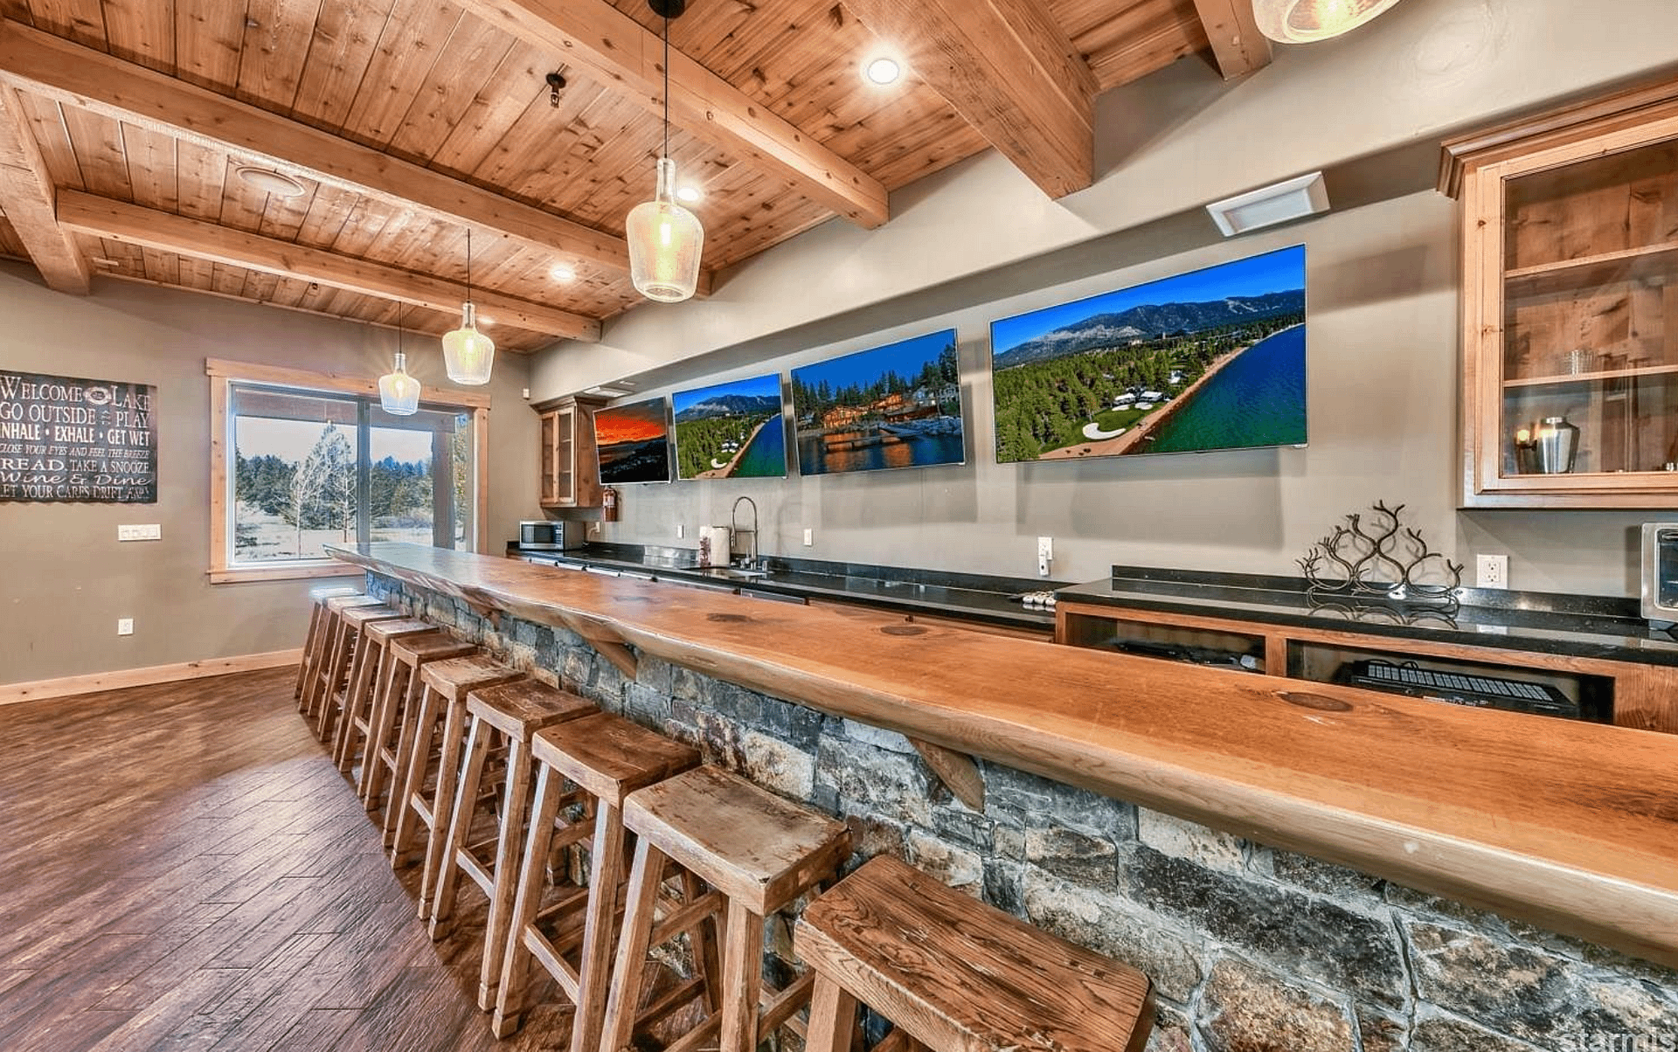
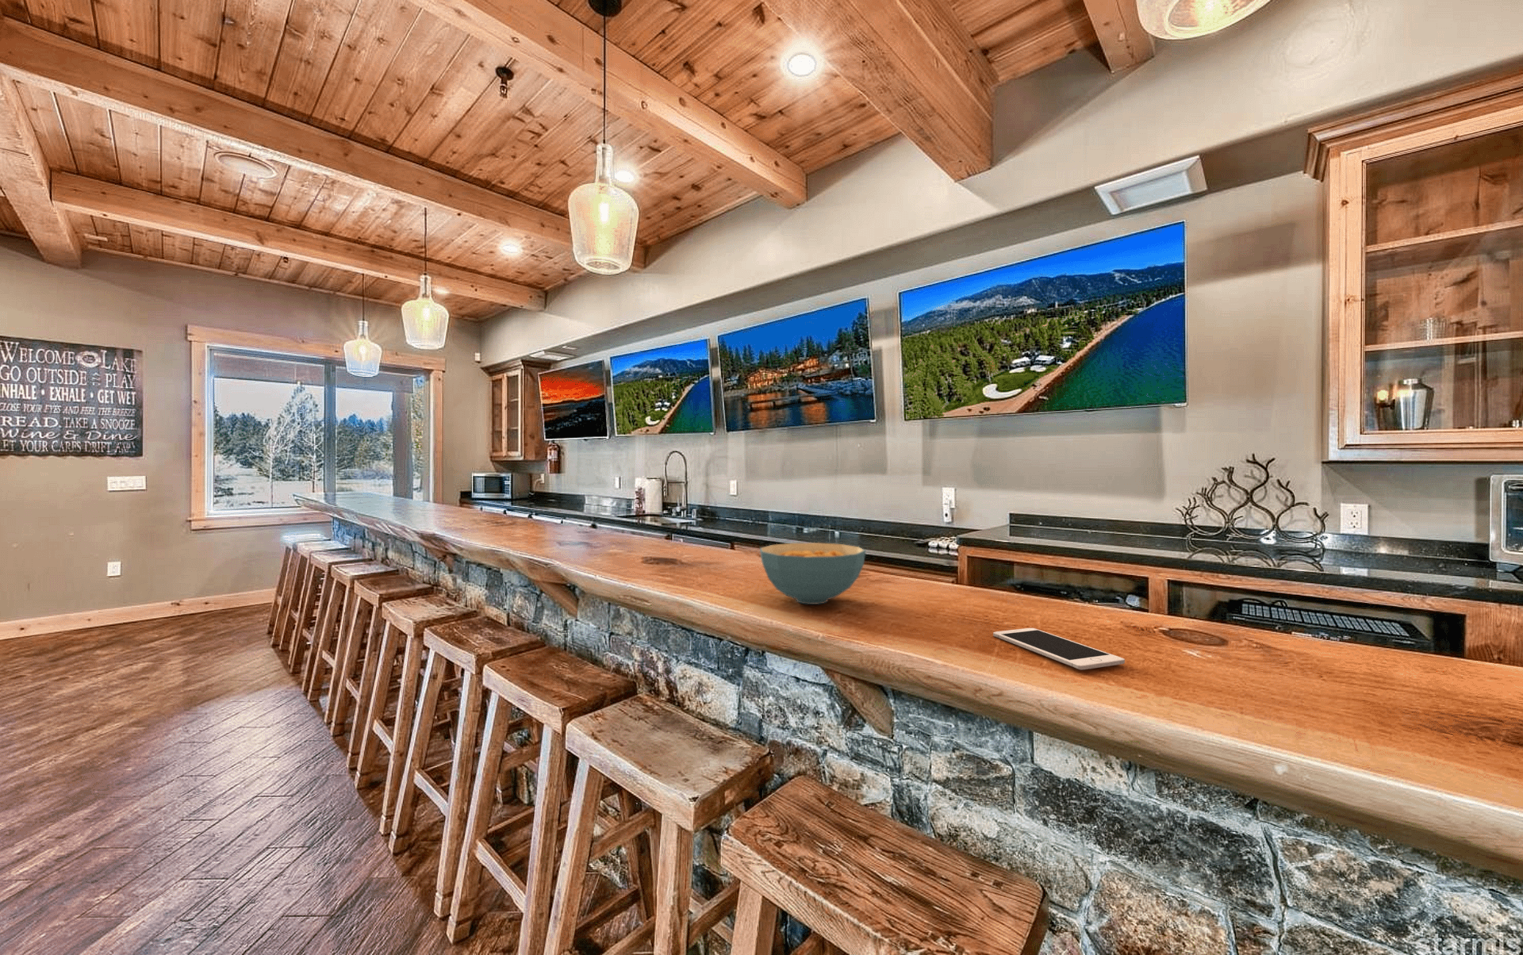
+ cereal bowl [759,541,866,605]
+ cell phone [993,627,1126,670]
